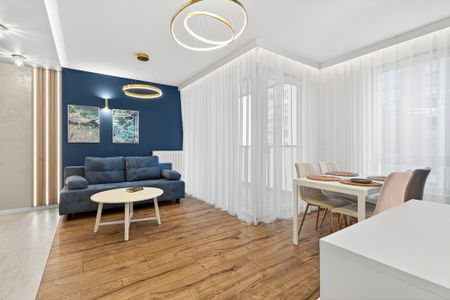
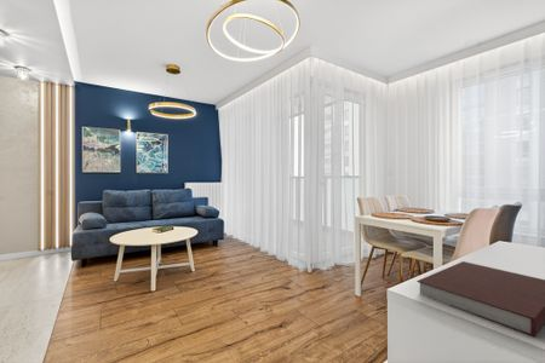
+ notebook [415,260,545,339]
